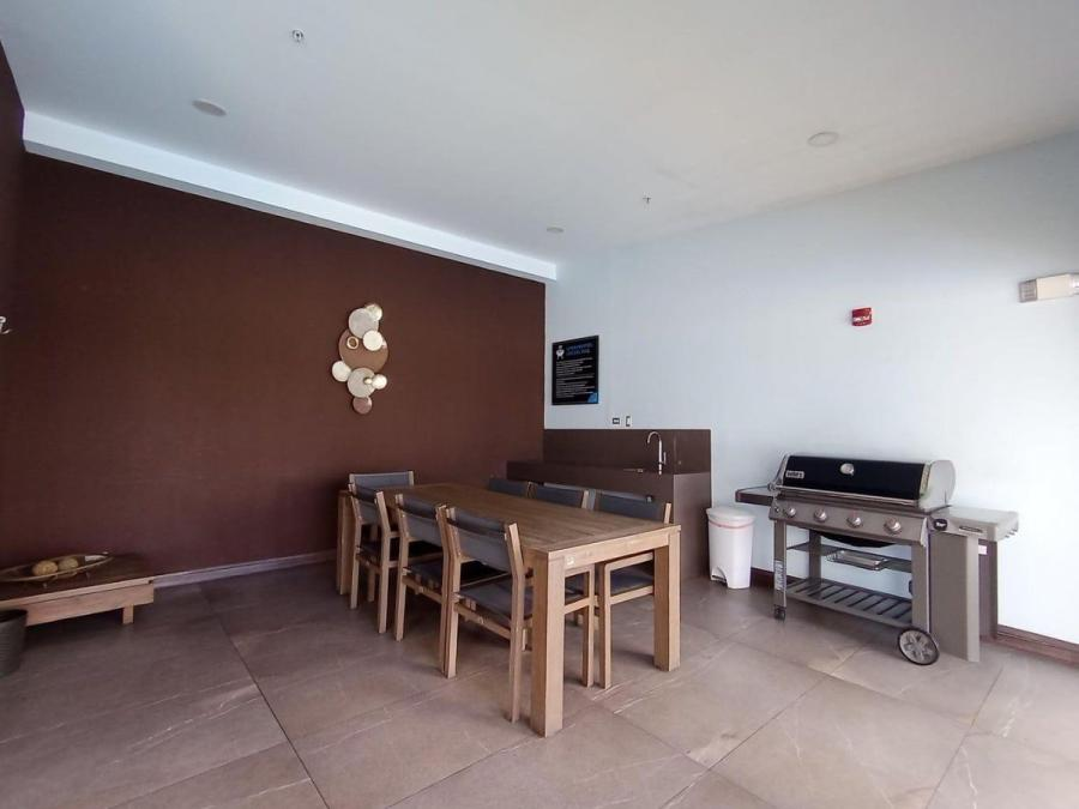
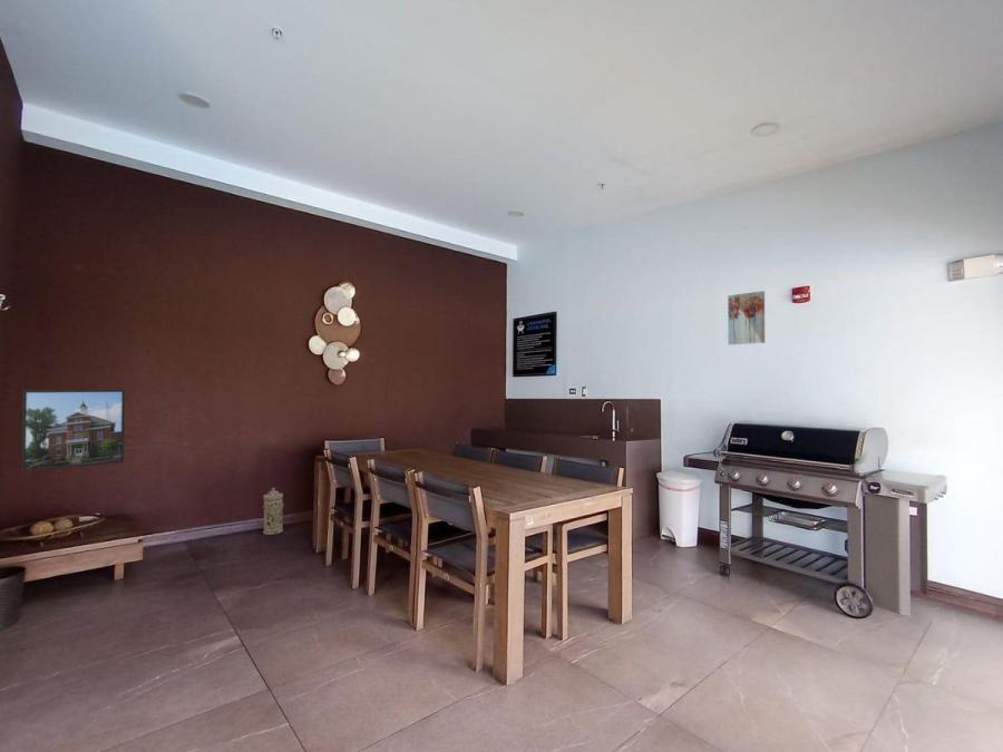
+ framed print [20,389,126,472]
+ wall art [727,290,766,346]
+ water filter [262,487,285,536]
